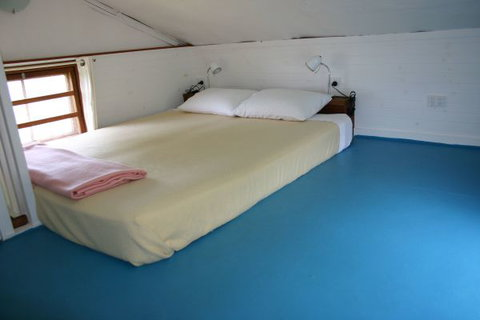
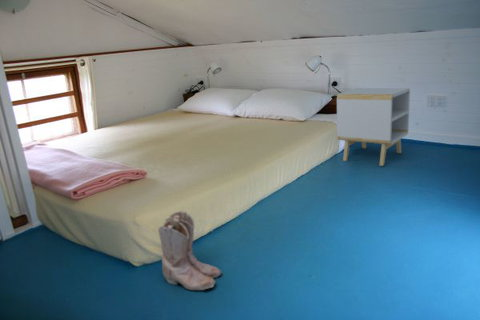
+ boots [157,209,223,291]
+ side table [336,87,411,167]
